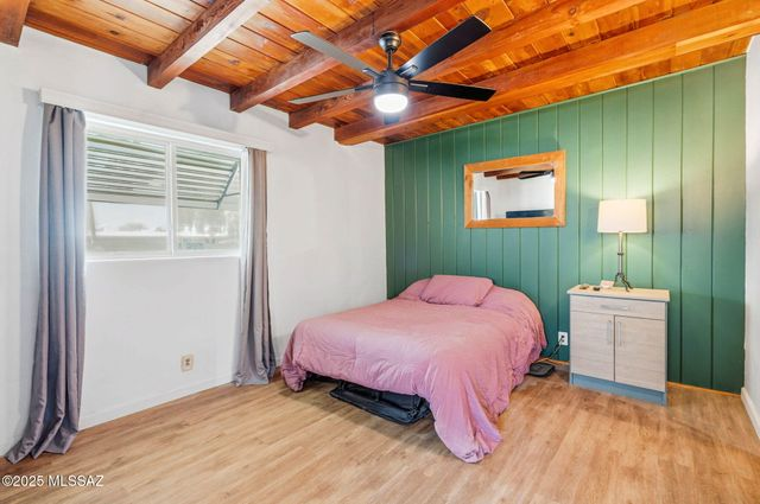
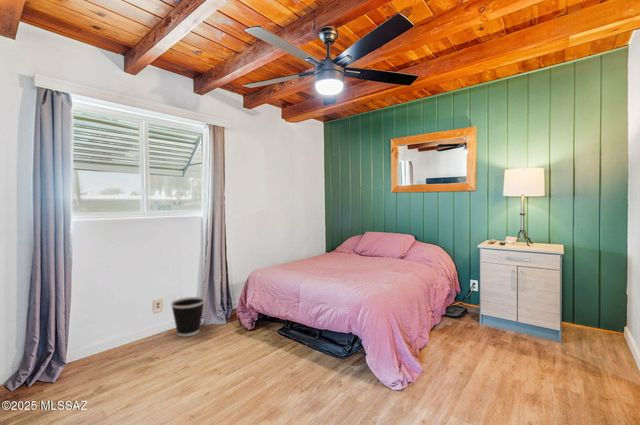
+ wastebasket [170,296,206,338]
